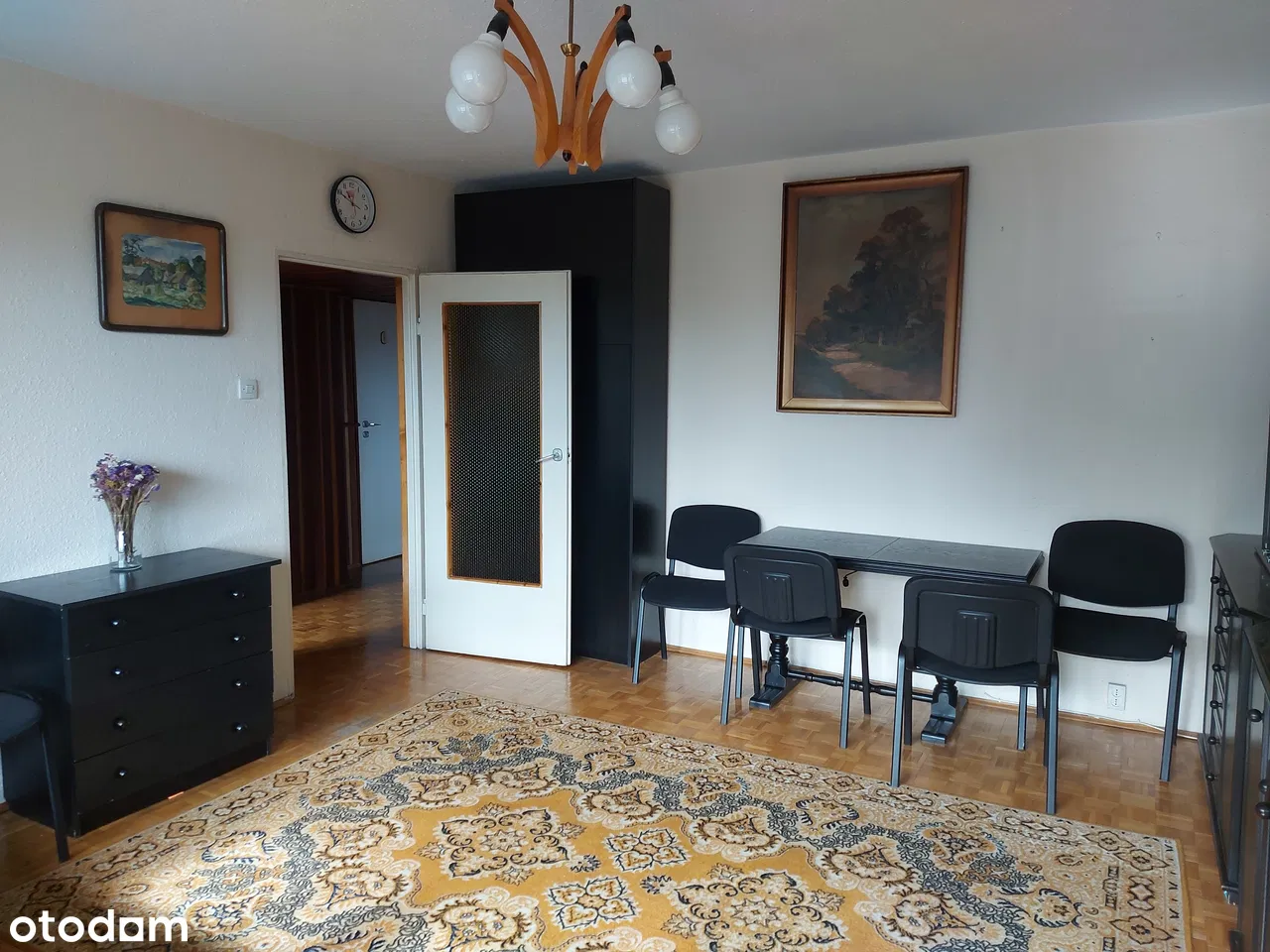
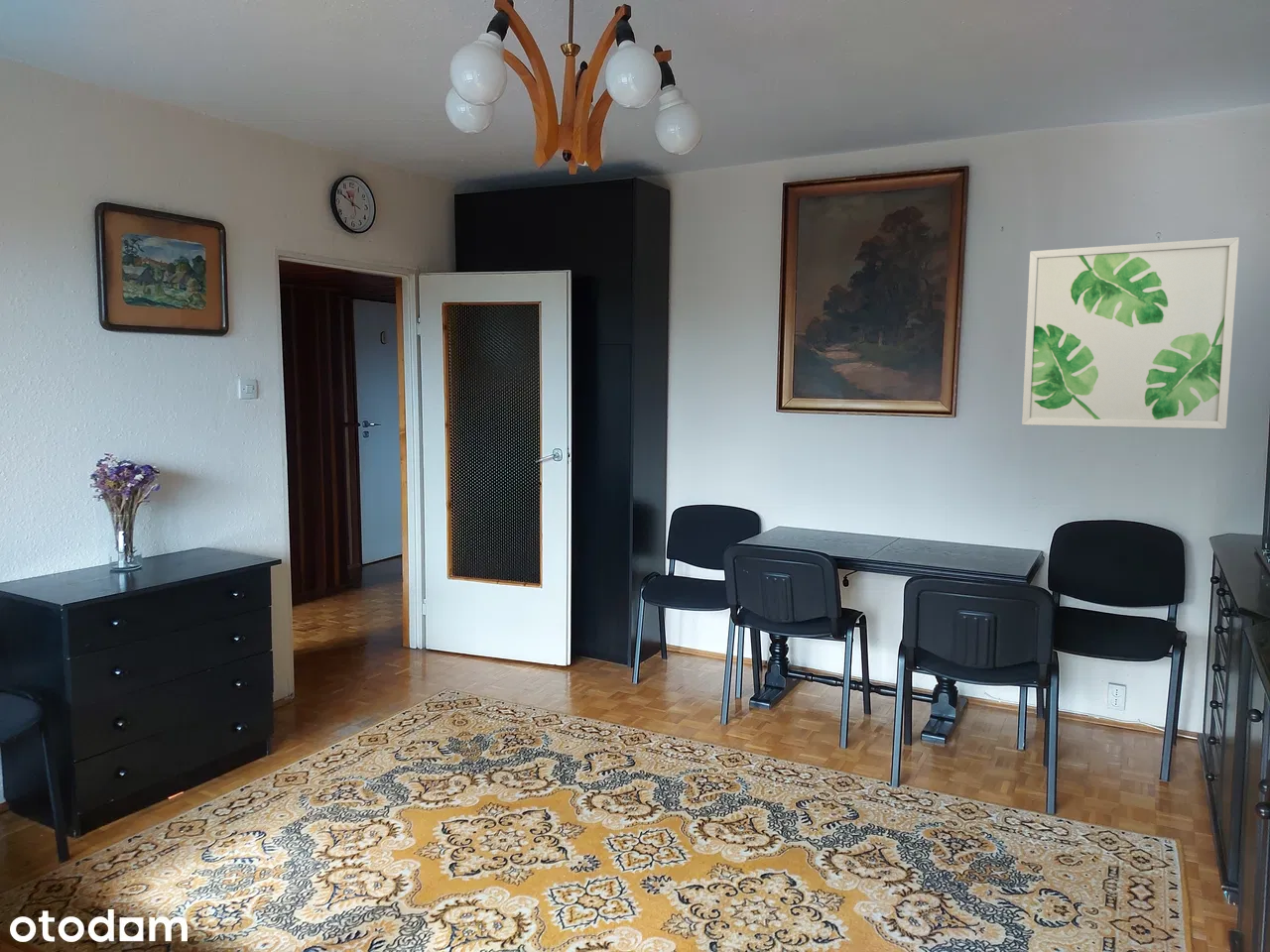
+ wall art [1021,236,1240,430]
